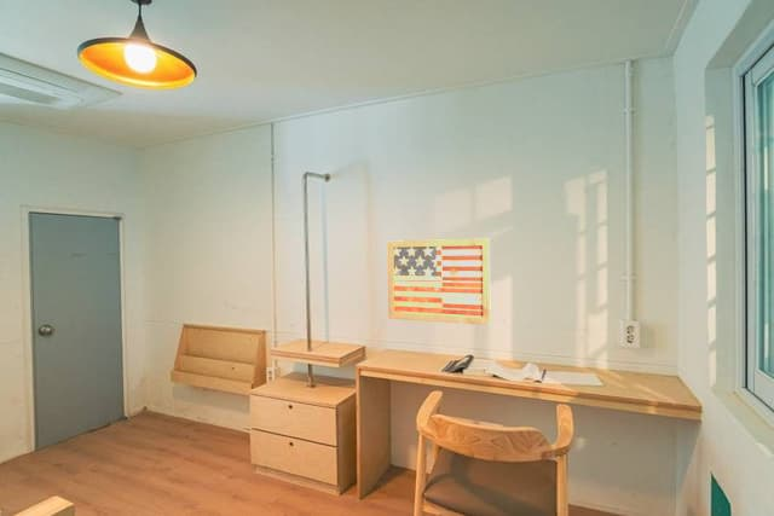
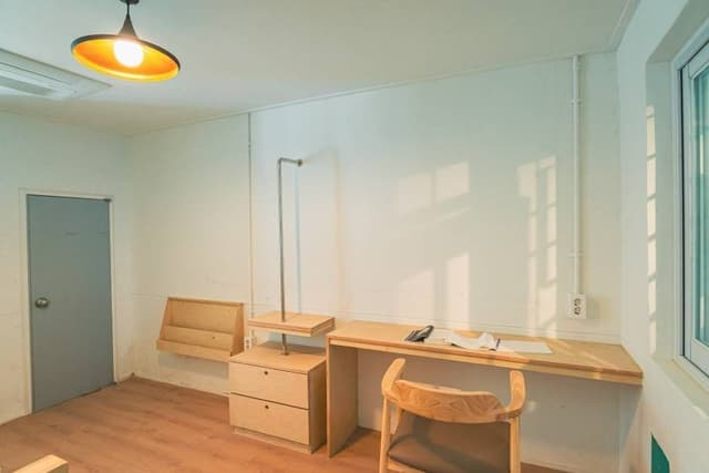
- wall art [387,238,492,326]
